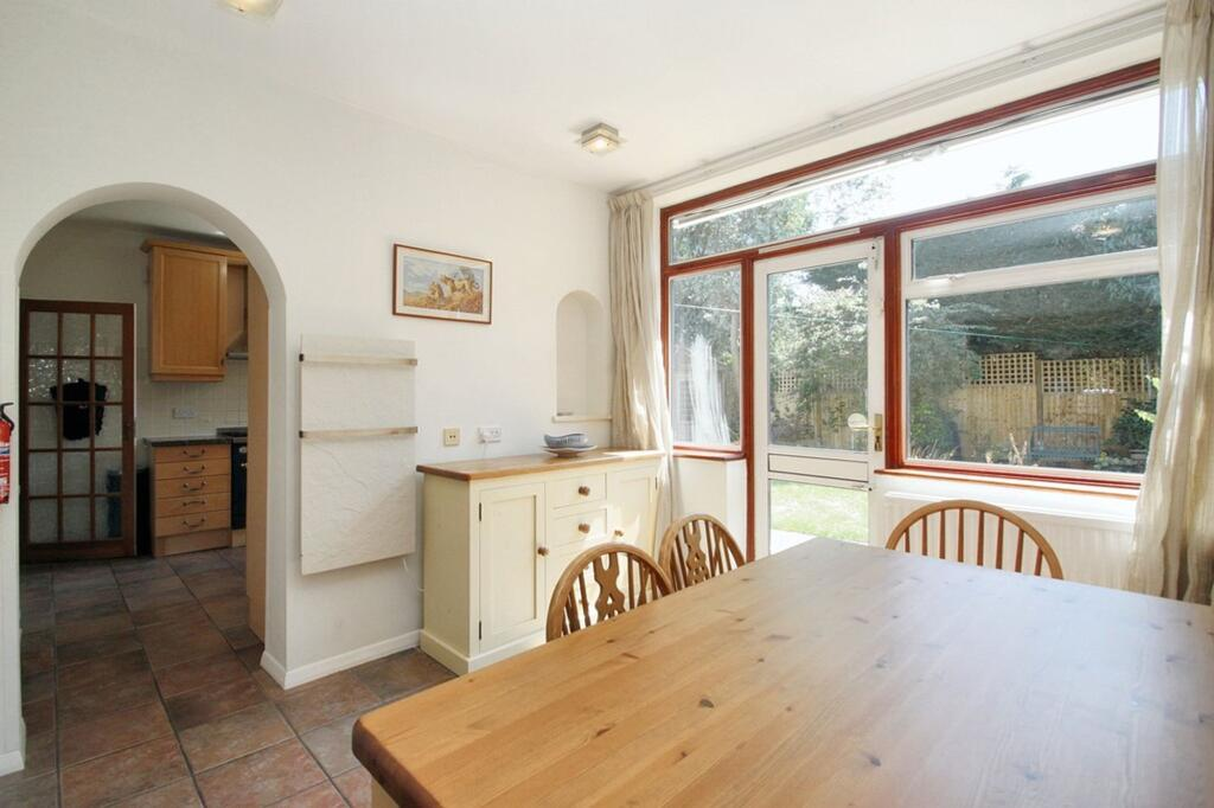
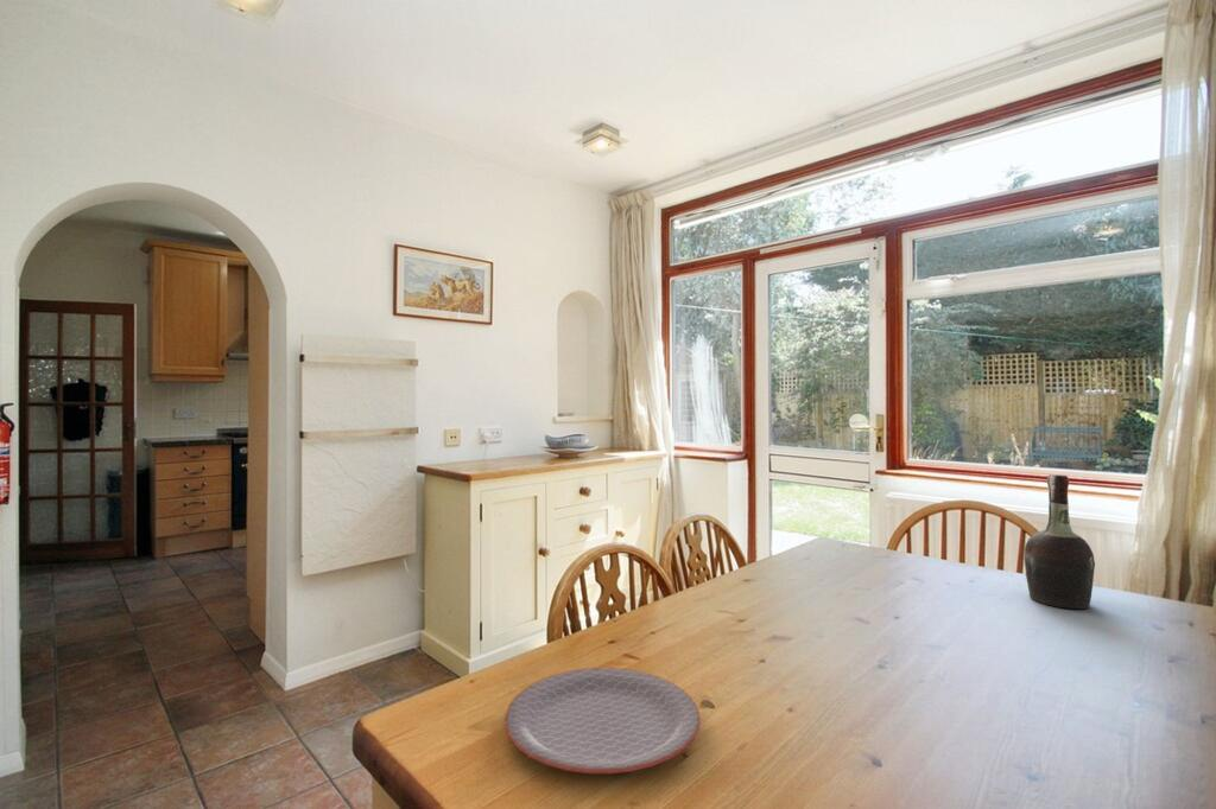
+ plate [505,667,701,775]
+ cognac bottle [1022,473,1096,610]
